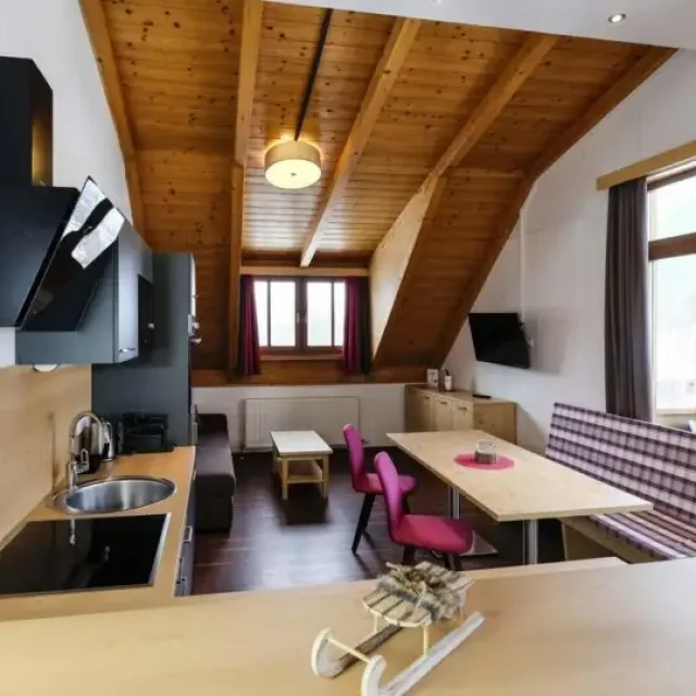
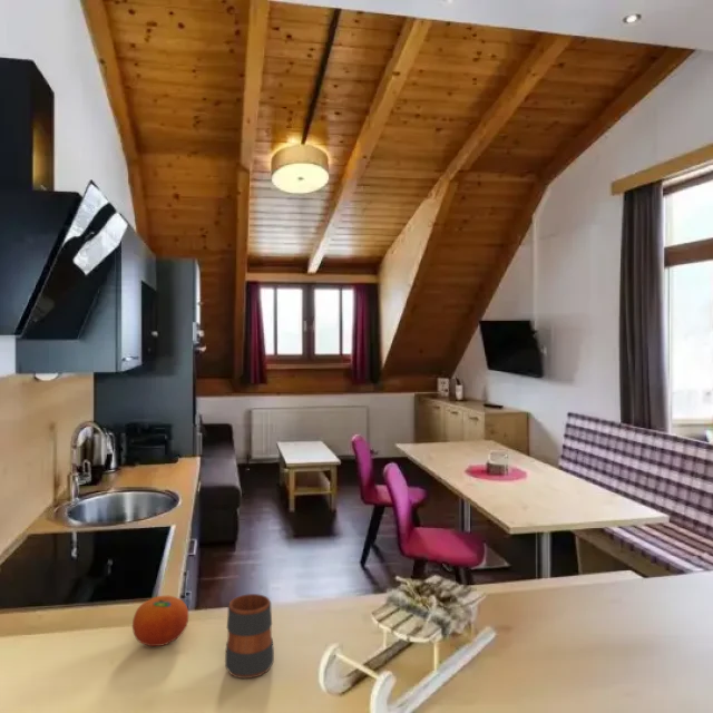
+ mug [224,593,275,680]
+ fruit [131,595,189,647]
